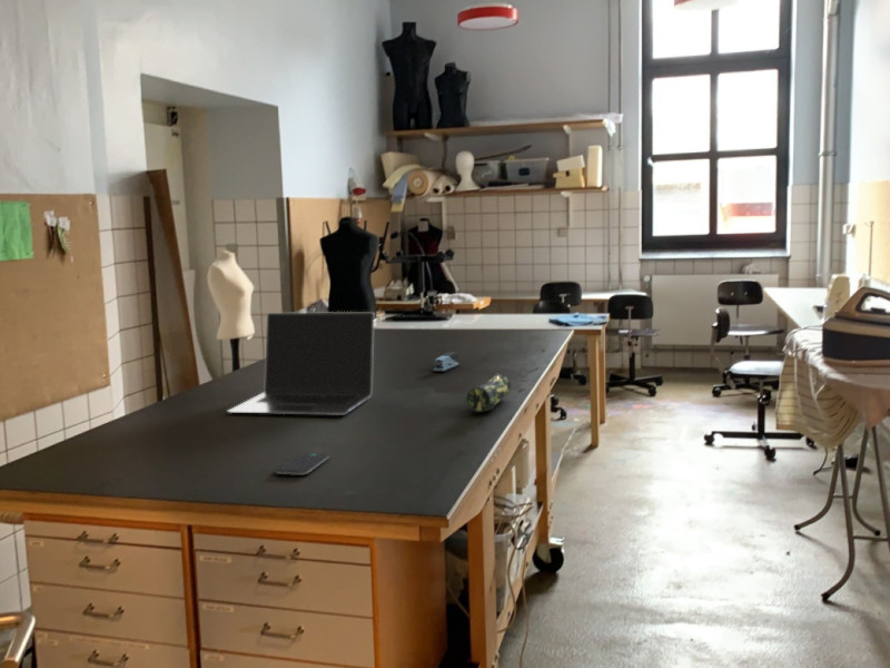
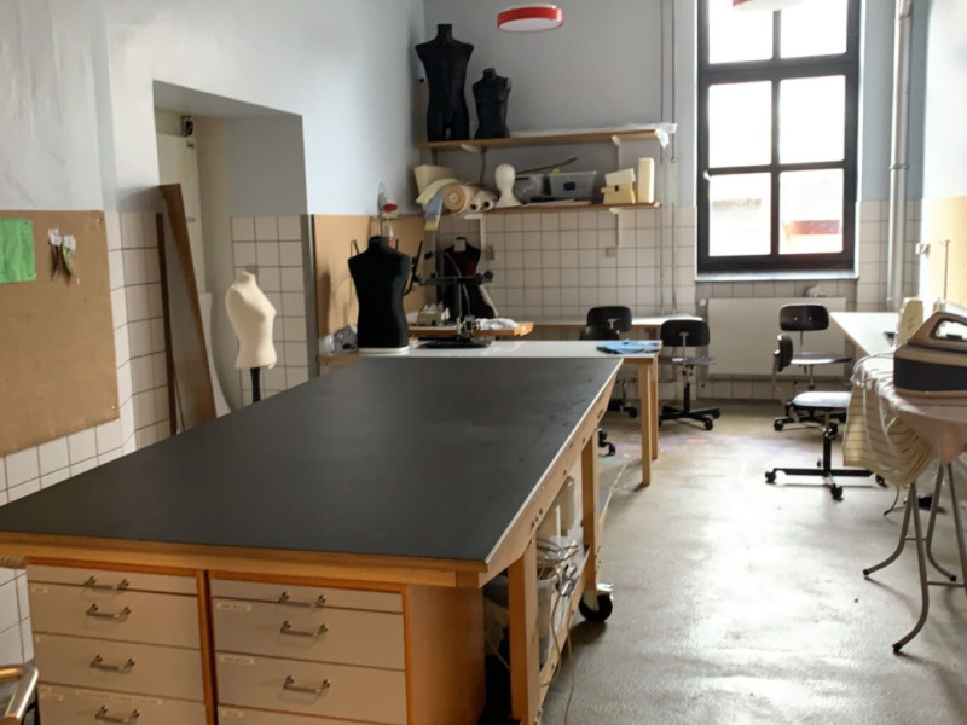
- stapler [432,351,461,373]
- laptop [226,311,375,416]
- pencil case [465,372,512,413]
- smartphone [275,452,330,477]
